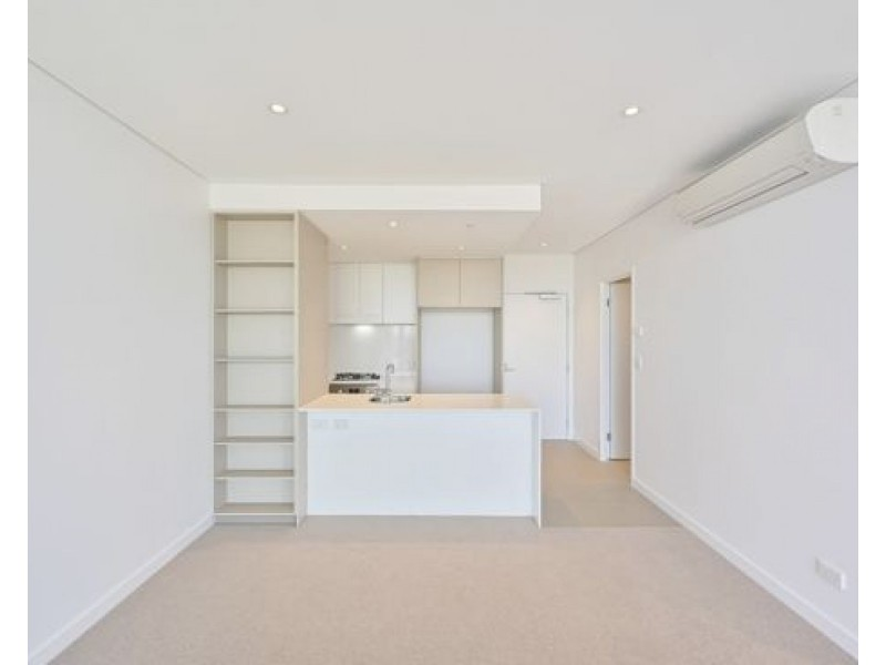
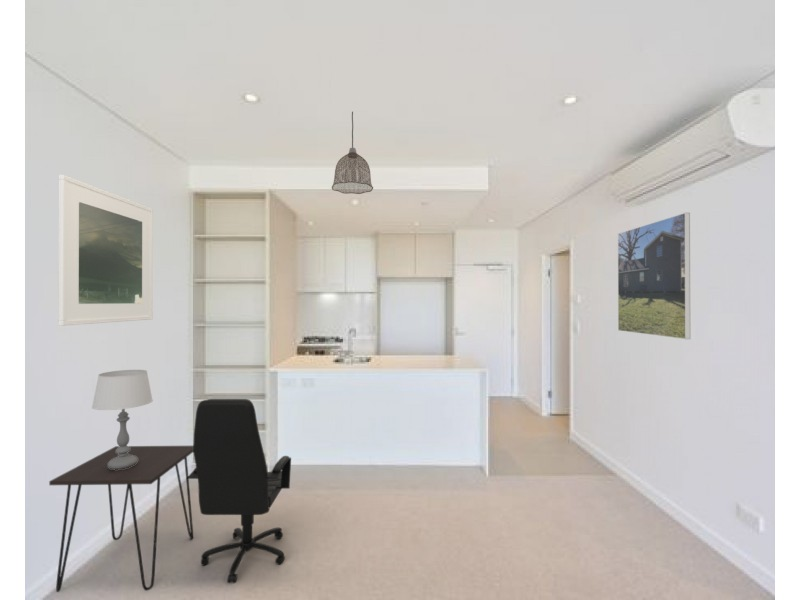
+ table lamp [91,369,154,470]
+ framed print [57,174,154,327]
+ office chair [187,398,292,584]
+ desk [48,445,194,593]
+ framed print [617,212,691,340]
+ pendant lamp [331,111,374,195]
